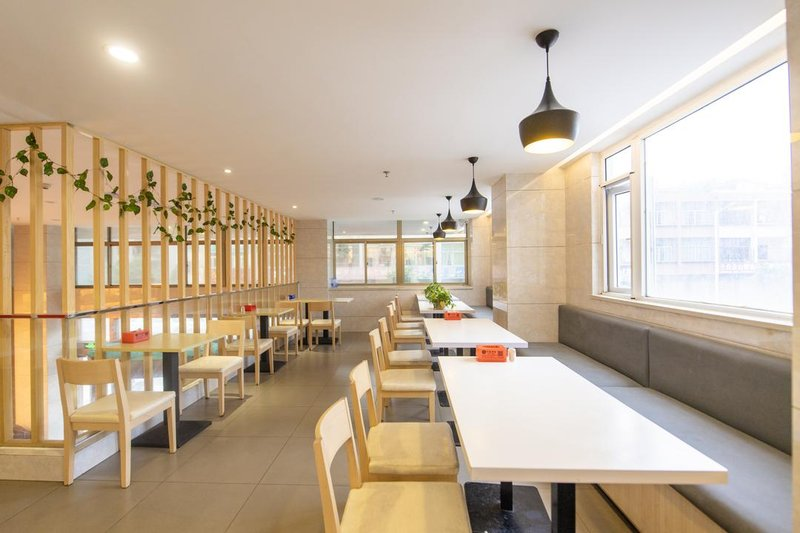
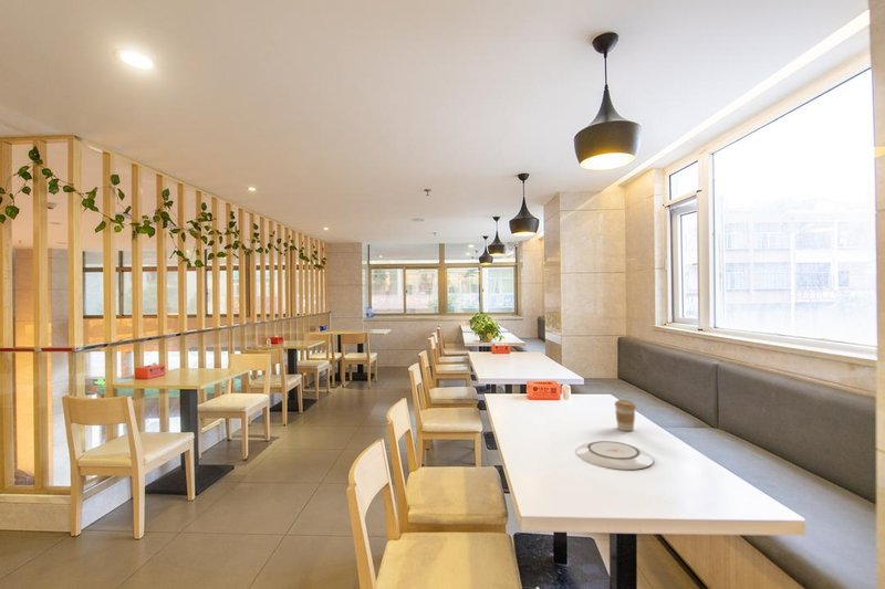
+ plate [575,440,655,471]
+ coffee cup [614,399,637,432]
